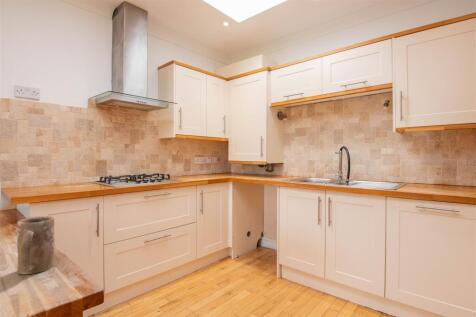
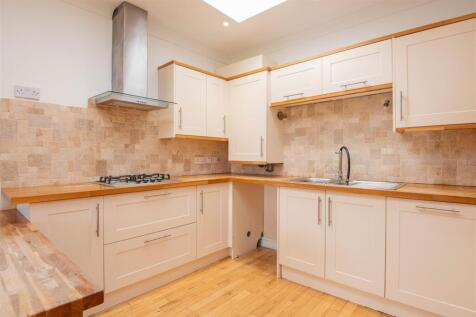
- mug [16,215,56,275]
